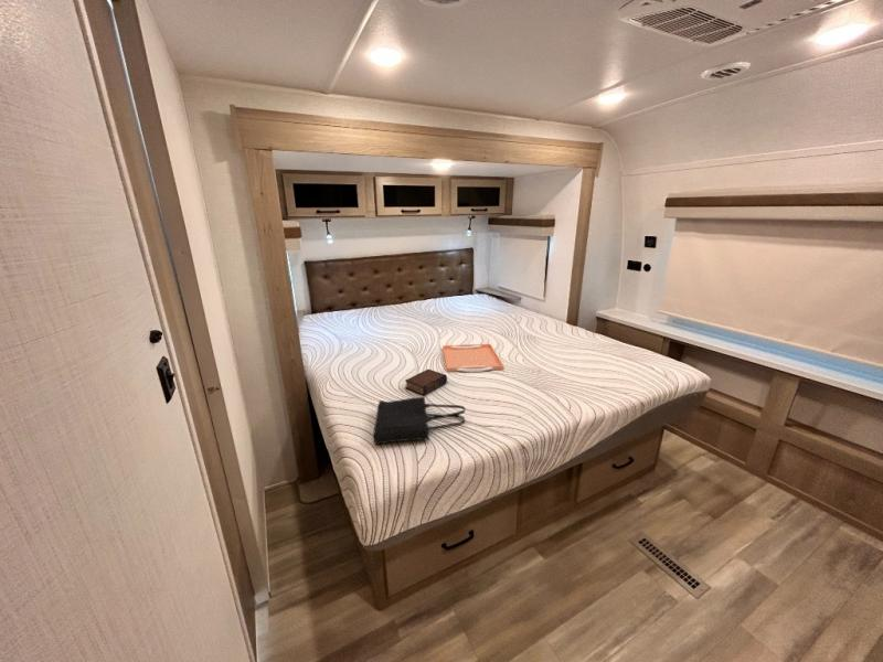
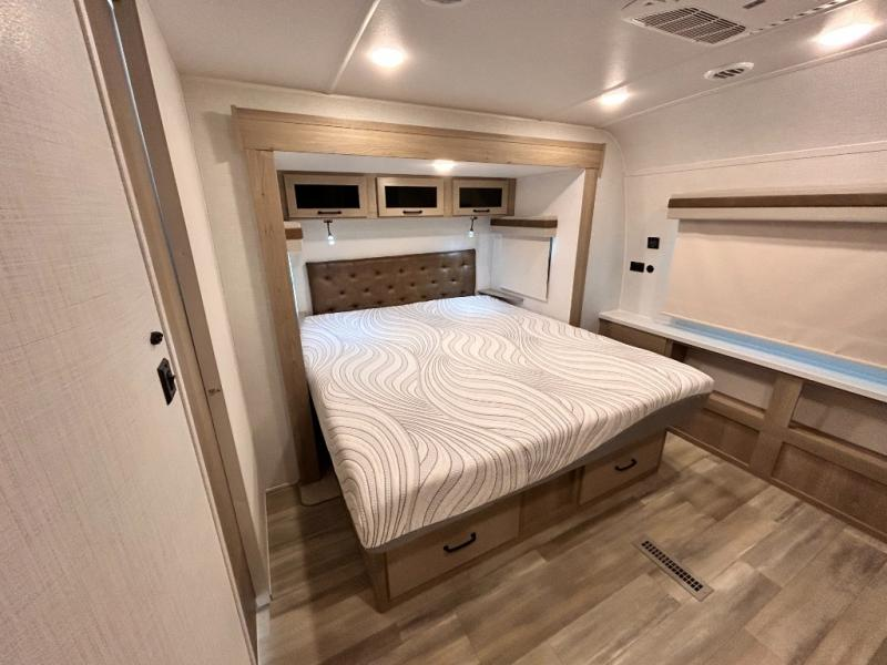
- serving tray [442,343,504,373]
- book [404,369,448,396]
- tote bag [372,396,466,446]
